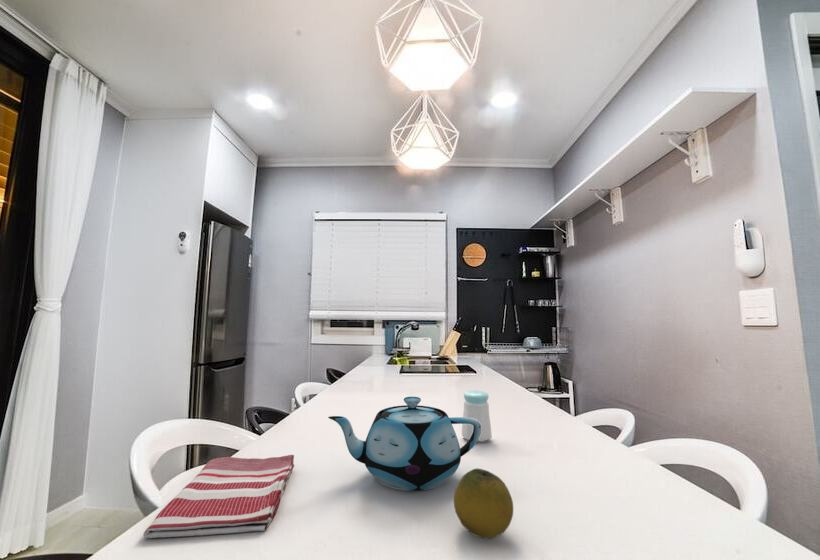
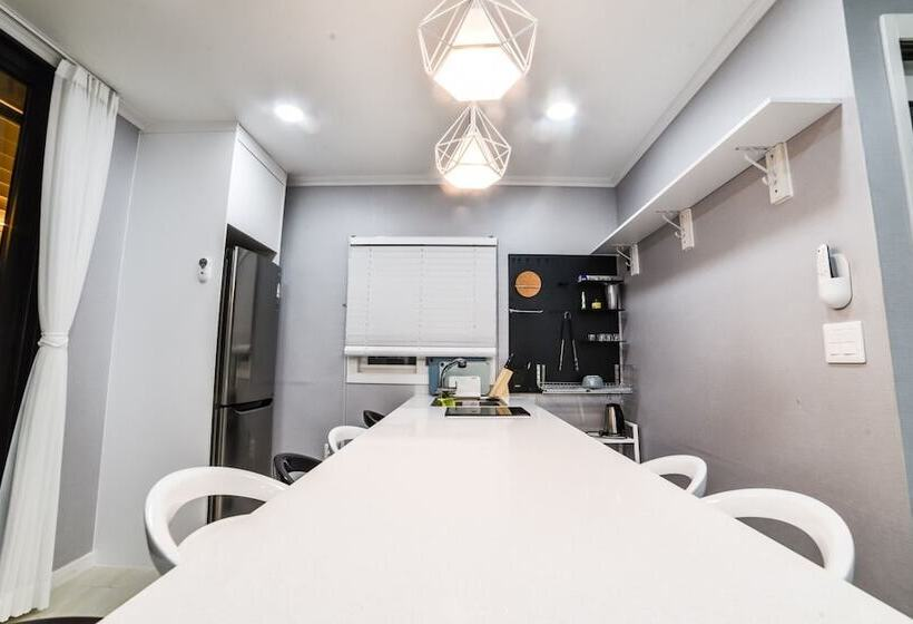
- salt shaker [461,390,493,443]
- teapot [327,396,481,492]
- fruit [453,468,514,540]
- dish towel [143,454,295,539]
